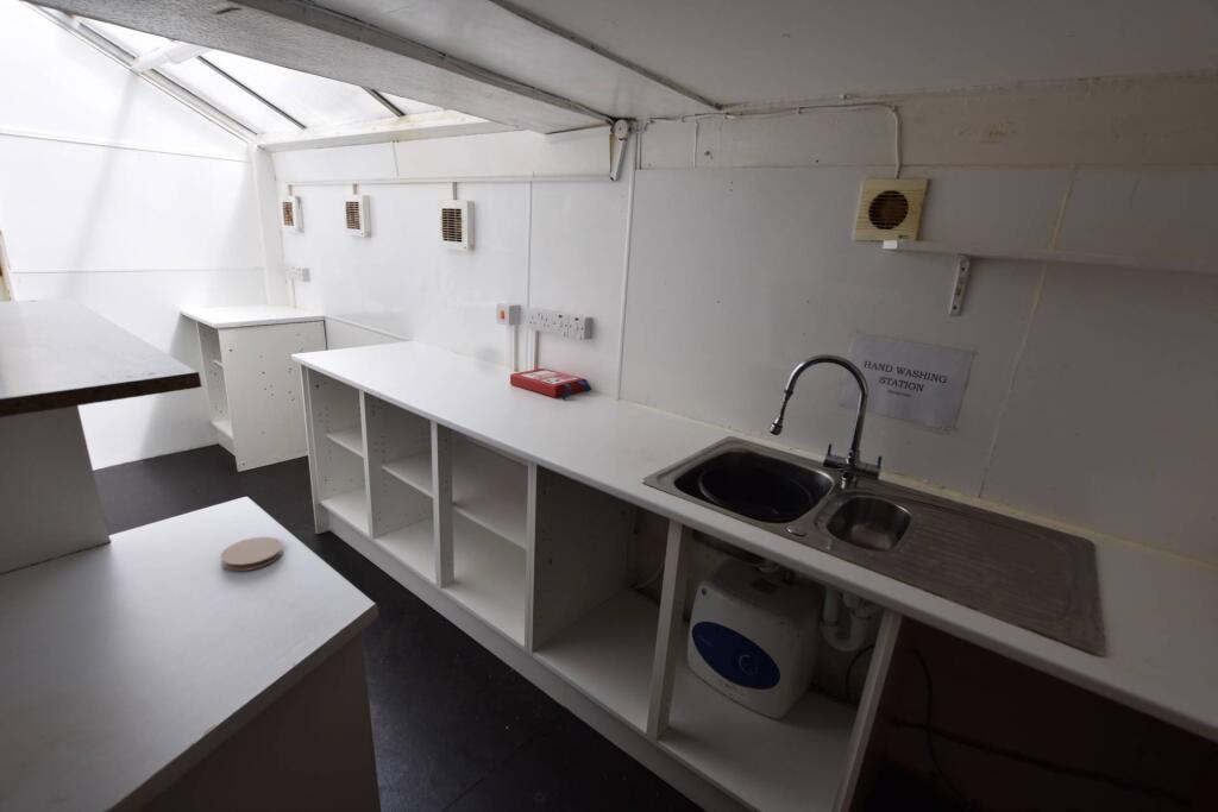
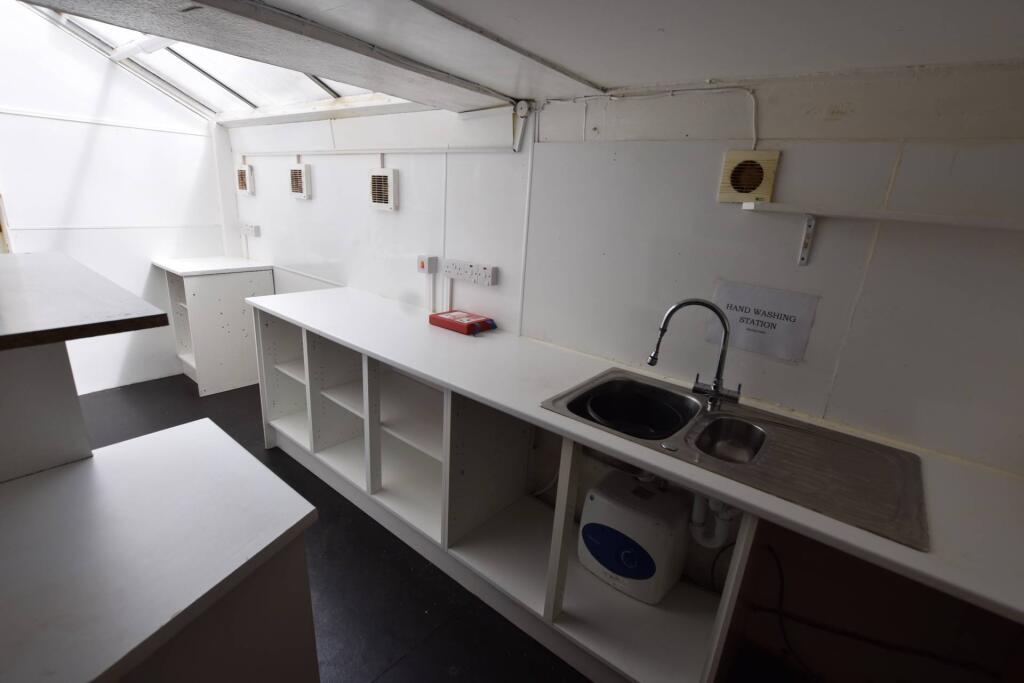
- coaster [220,536,283,572]
